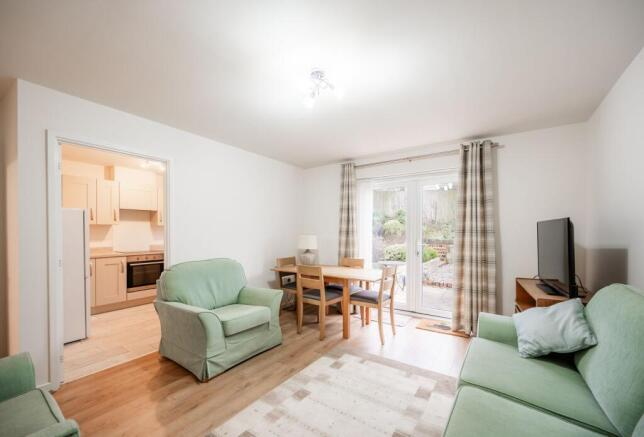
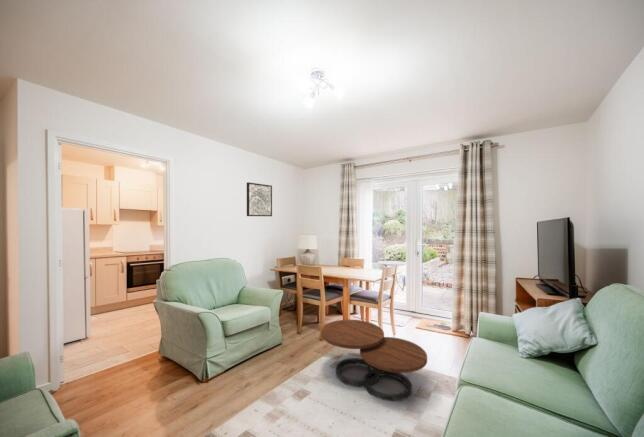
+ coffee table [320,319,428,402]
+ wall art [246,181,273,217]
